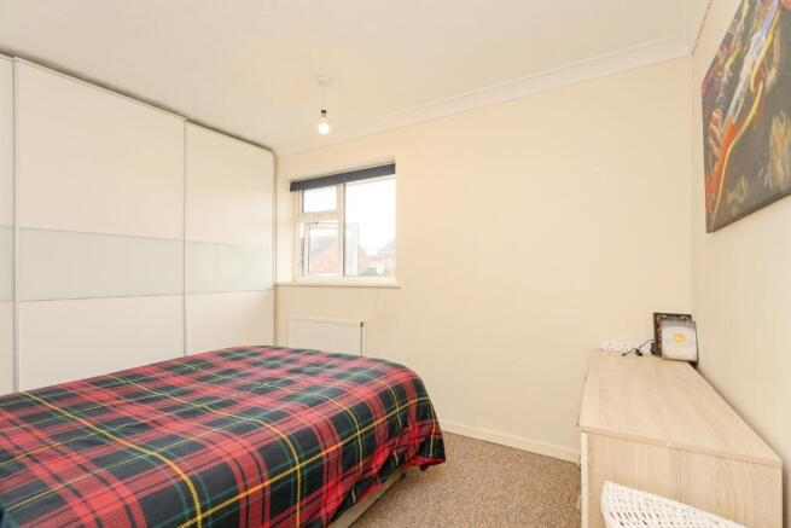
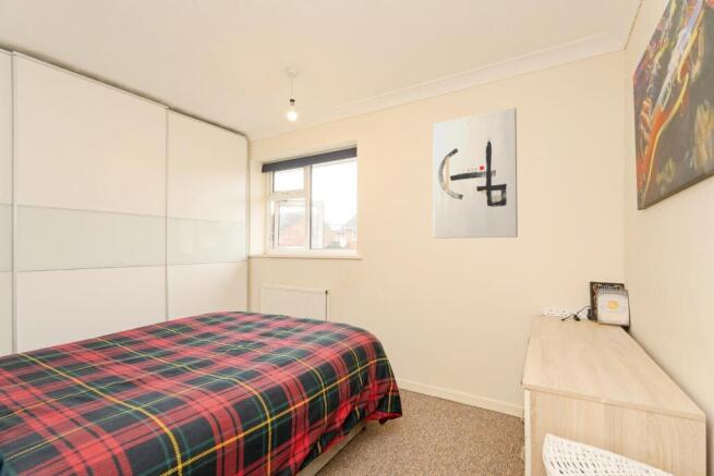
+ wall art [432,107,519,240]
